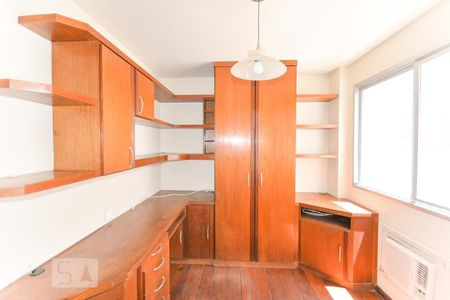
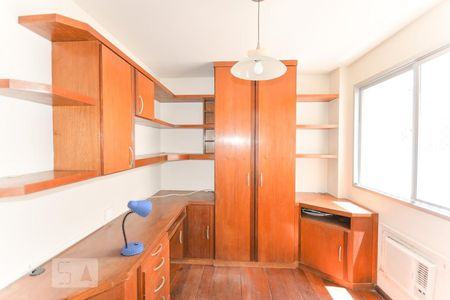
+ desk lamp [120,199,153,257]
